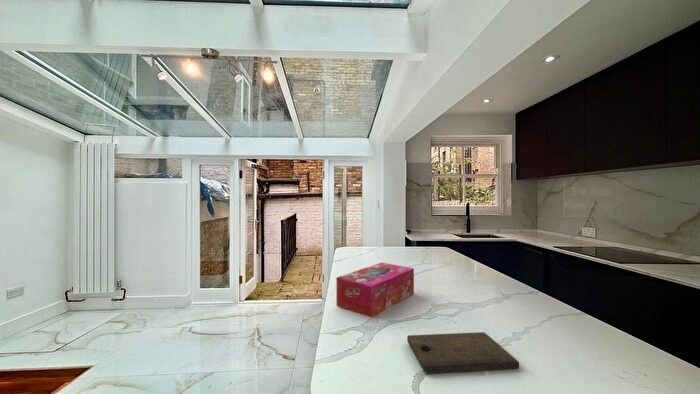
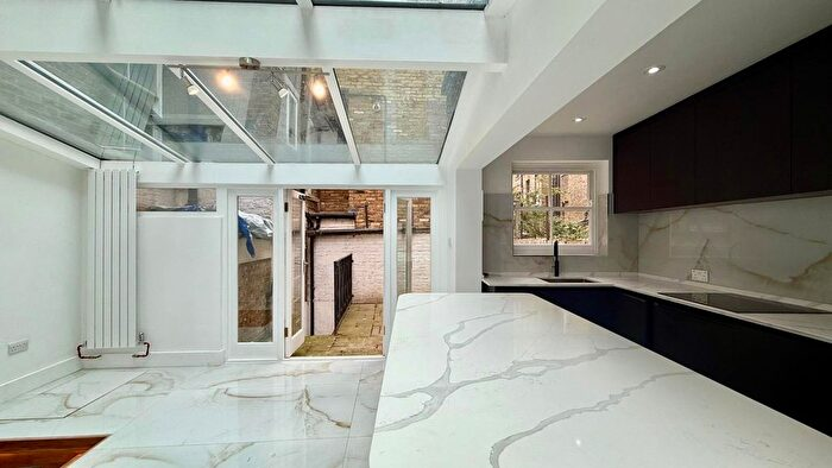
- tissue box [335,262,415,318]
- cutting board [406,331,520,374]
